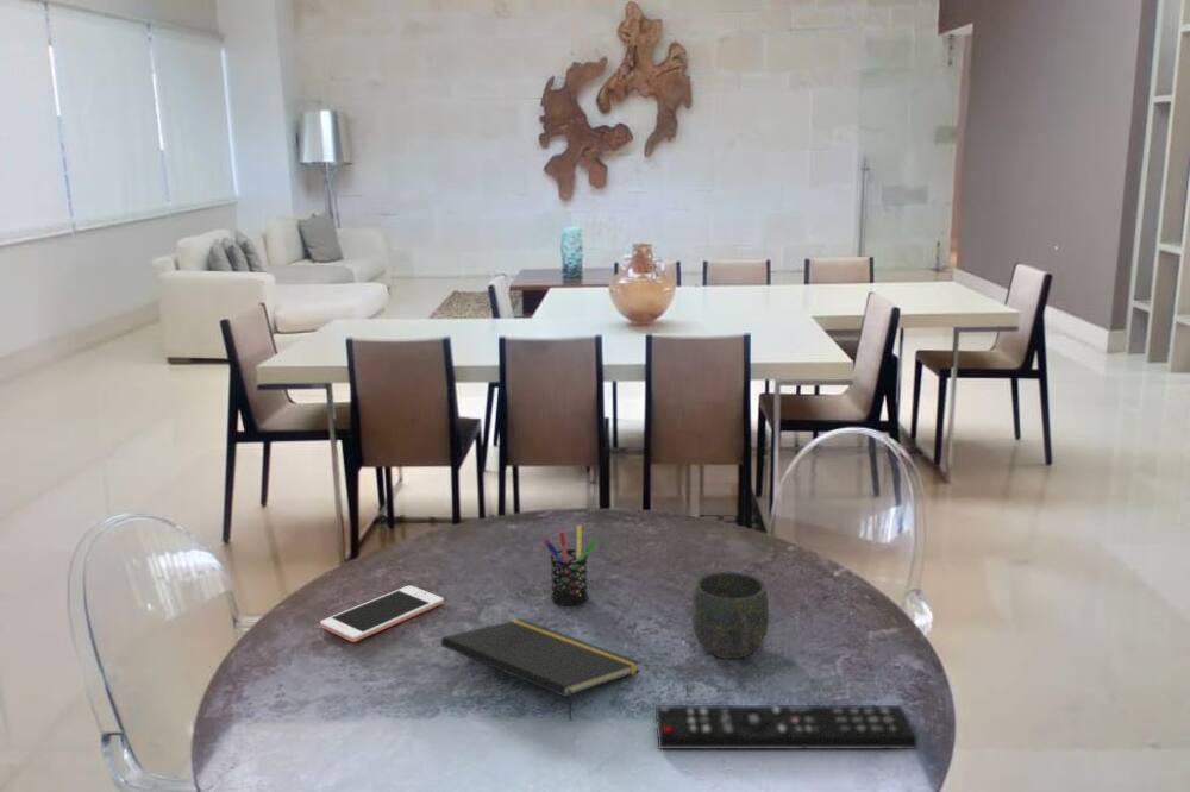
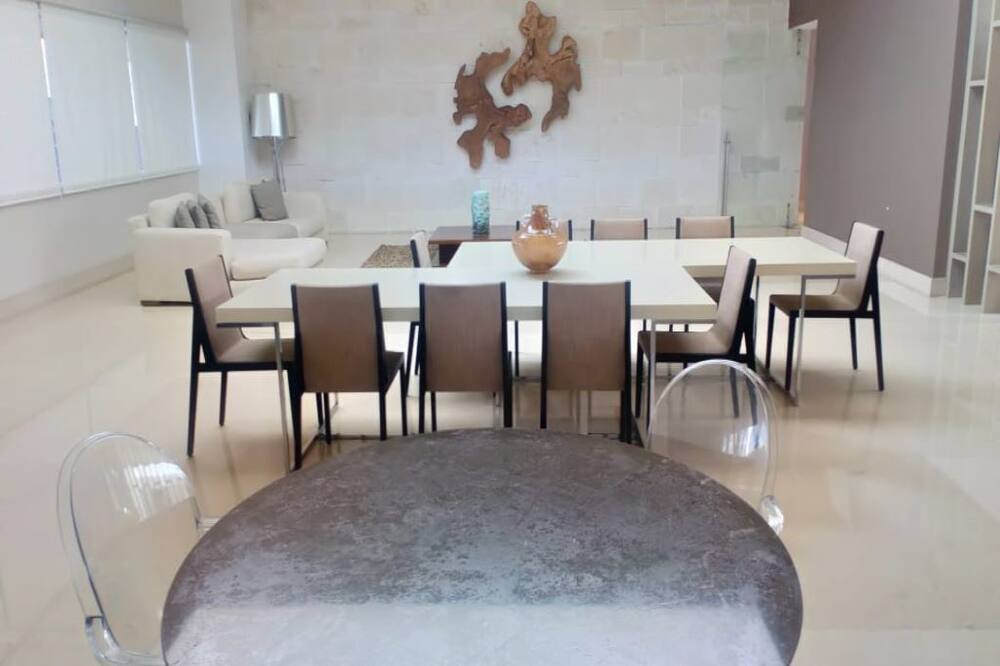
- cell phone [319,584,445,643]
- notepad [440,618,641,722]
- remote control [653,704,919,750]
- mug [691,571,770,660]
- pen holder [541,524,597,606]
